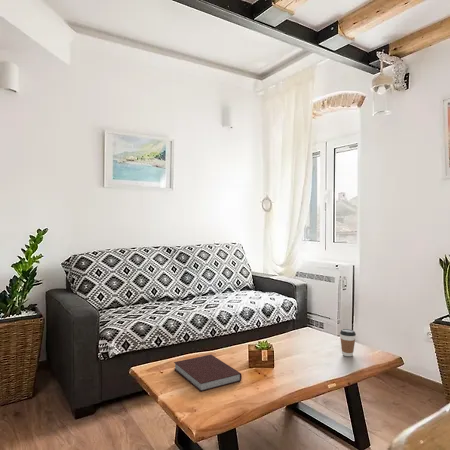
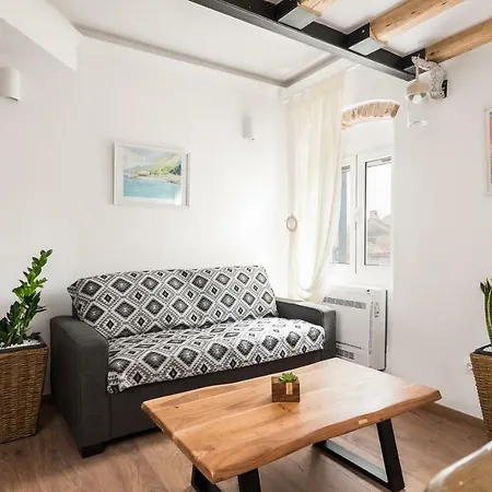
- notebook [173,354,243,392]
- coffee cup [339,328,357,357]
